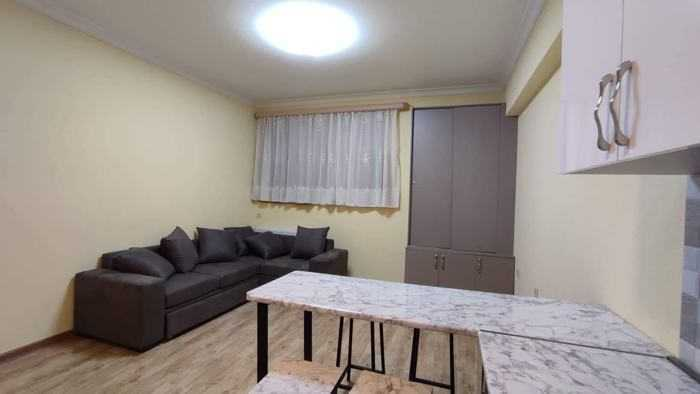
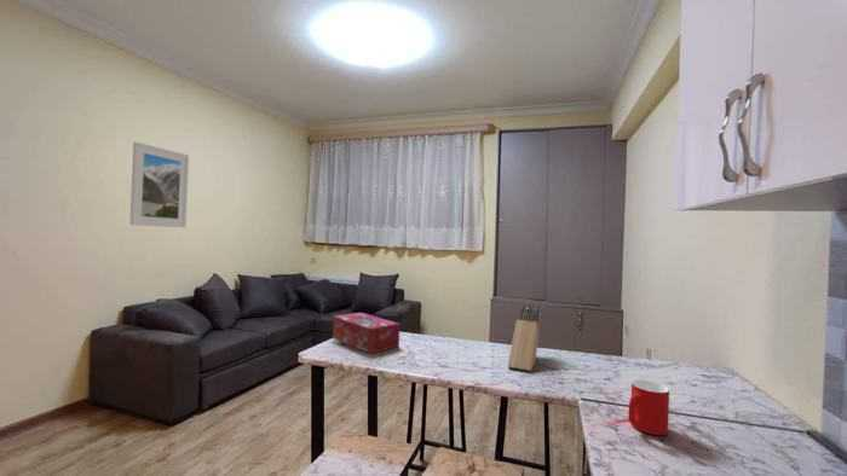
+ cup [627,379,670,436]
+ tissue box [332,312,401,354]
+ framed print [128,140,190,228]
+ knife block [507,304,540,372]
